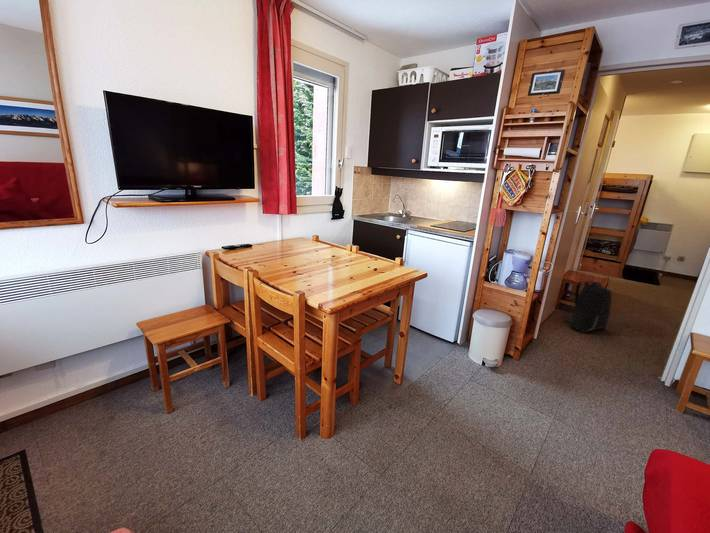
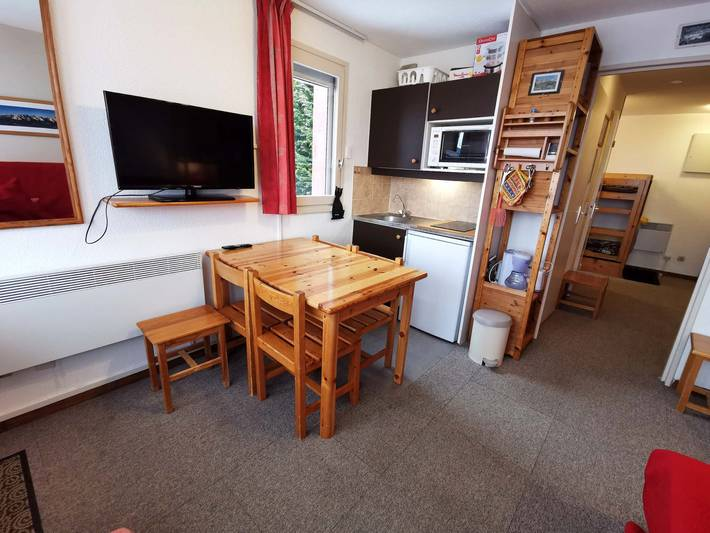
- backpack [563,280,613,333]
